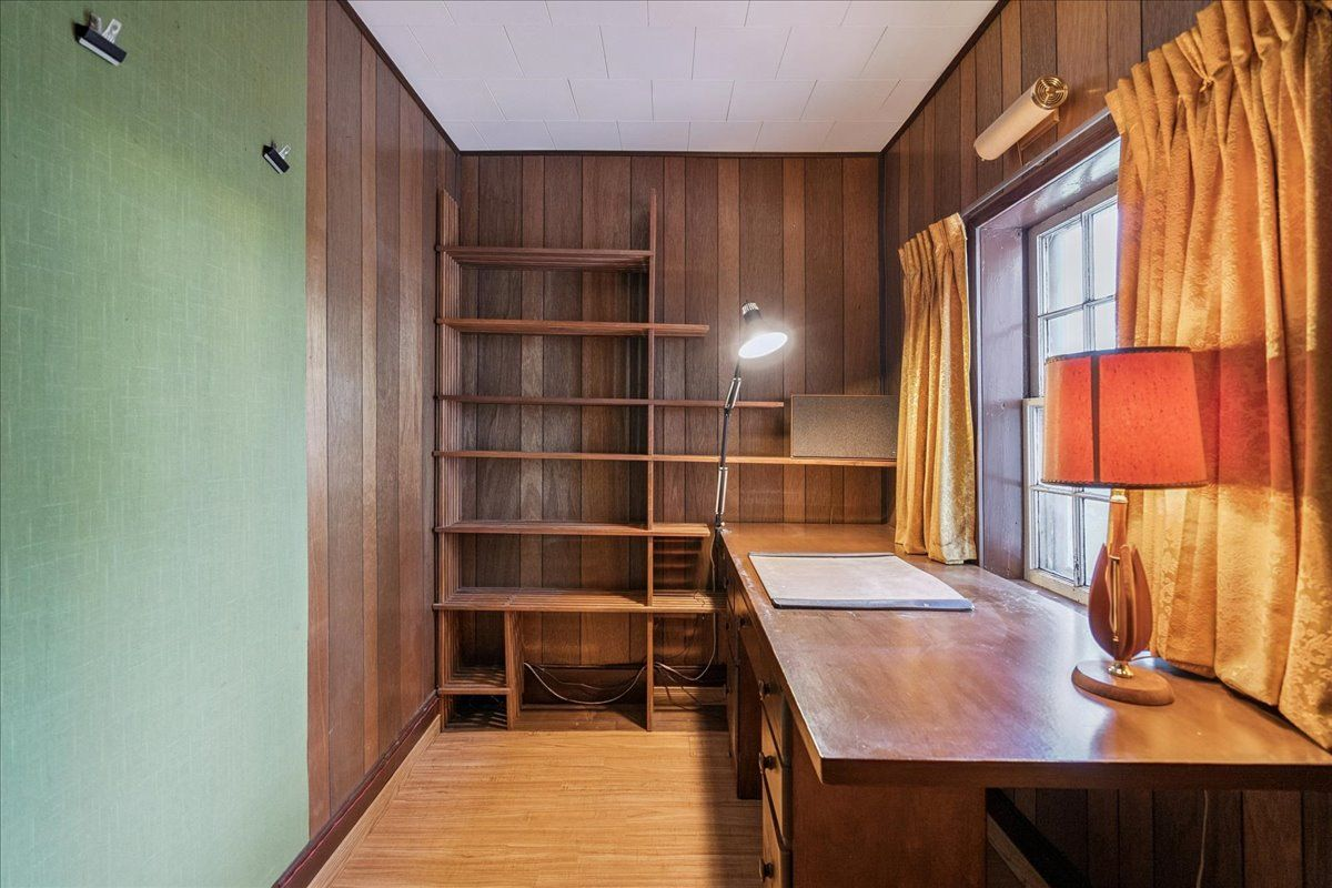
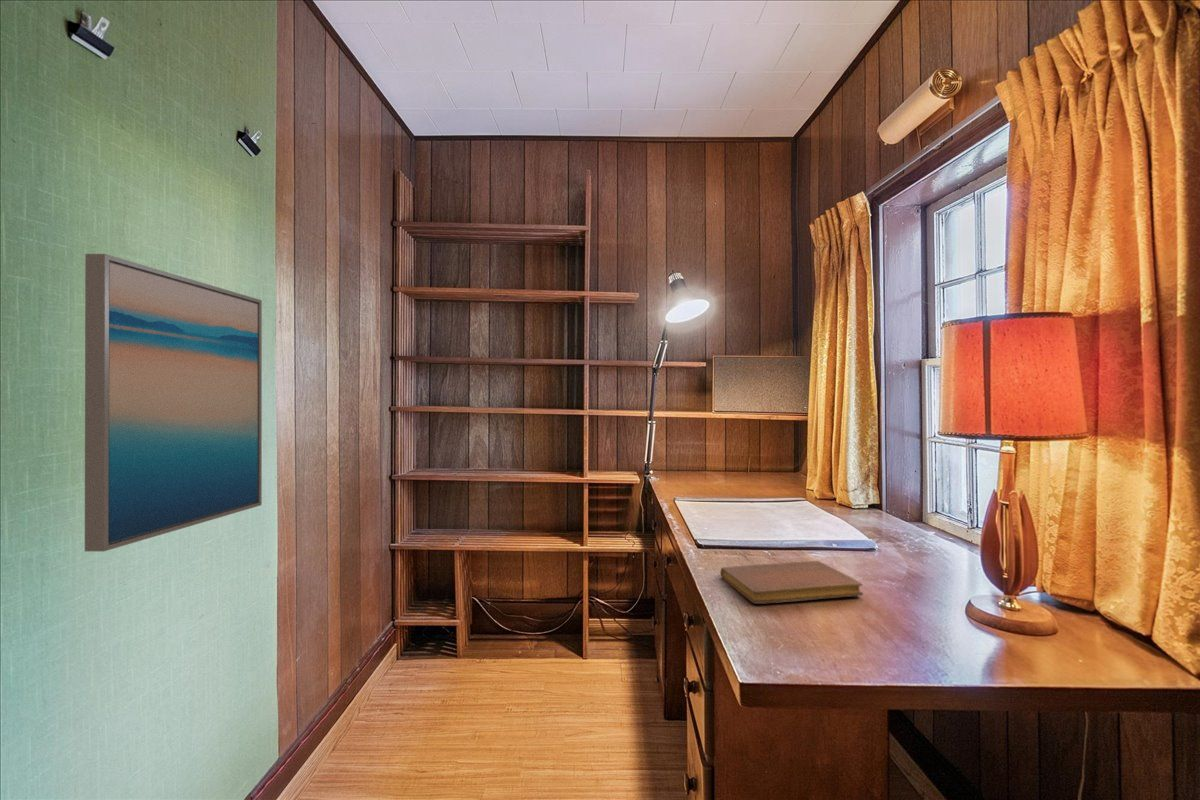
+ notebook [720,560,864,605]
+ wall art [84,253,263,552]
